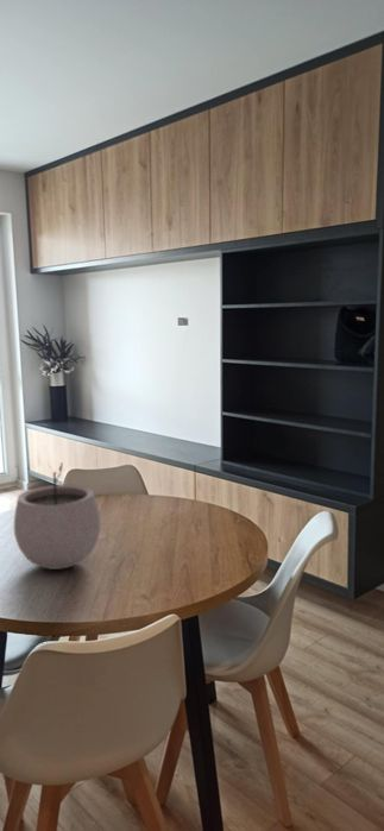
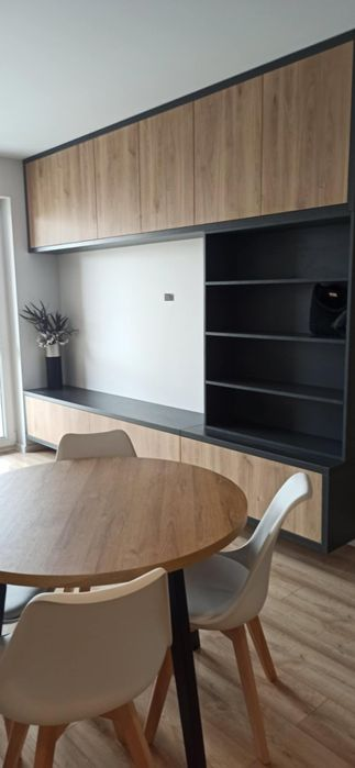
- plant pot [13,462,102,571]
